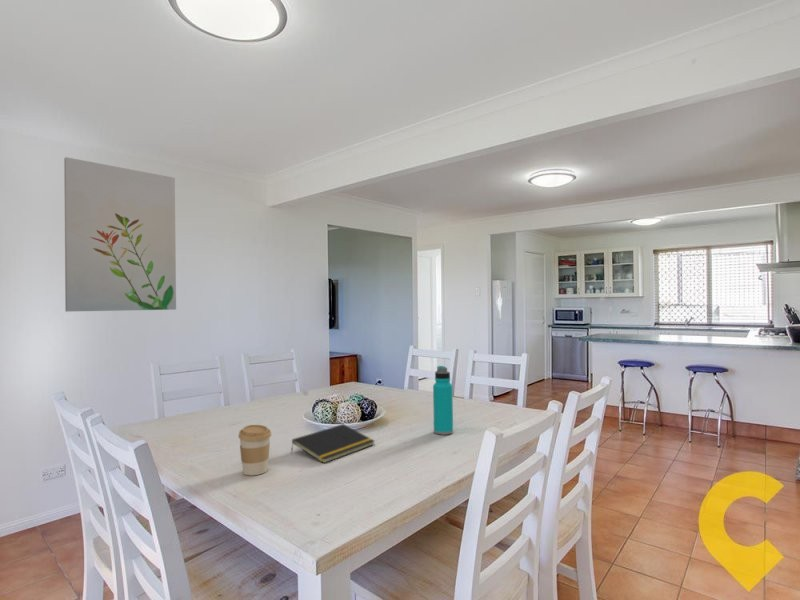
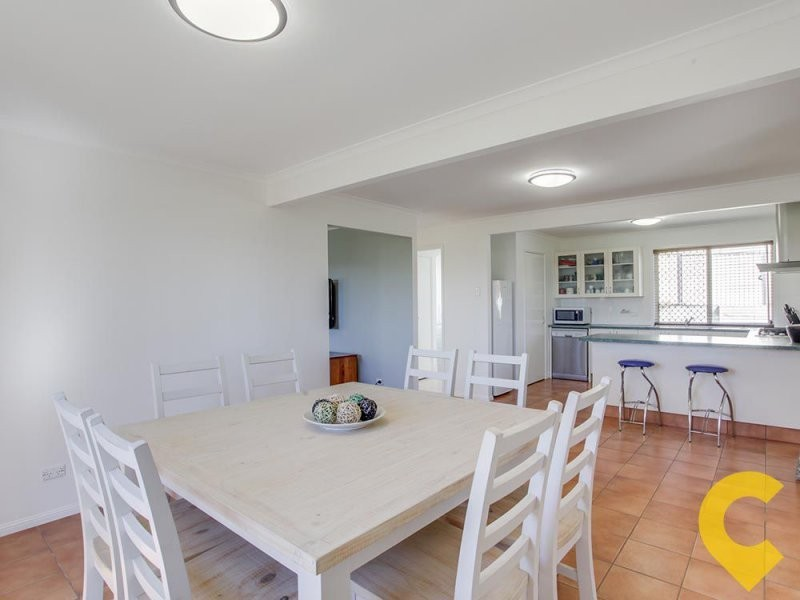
- coffee cup [237,424,272,476]
- wall art [63,156,177,313]
- notepad [290,423,375,464]
- water bottle [432,365,454,436]
